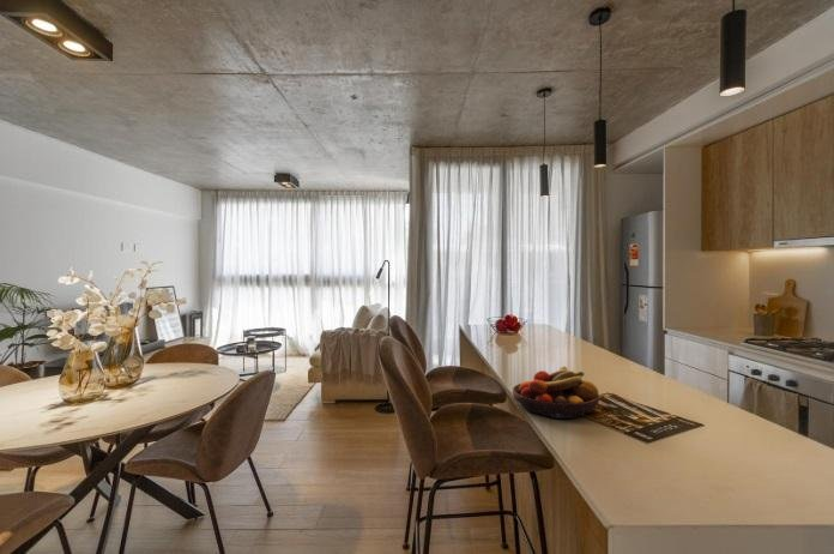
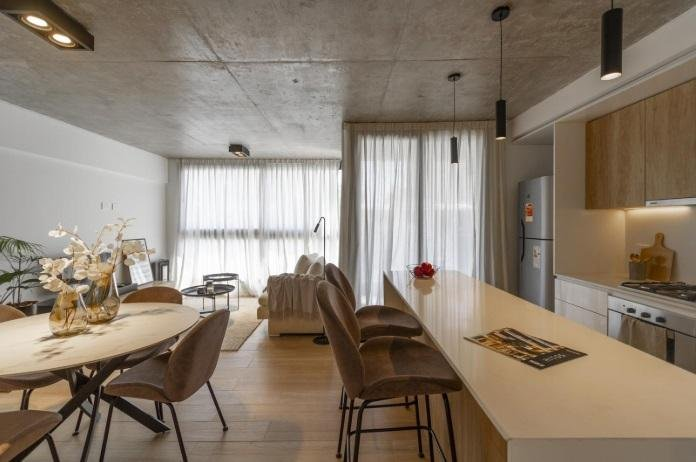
- fruit bowl [512,365,600,420]
